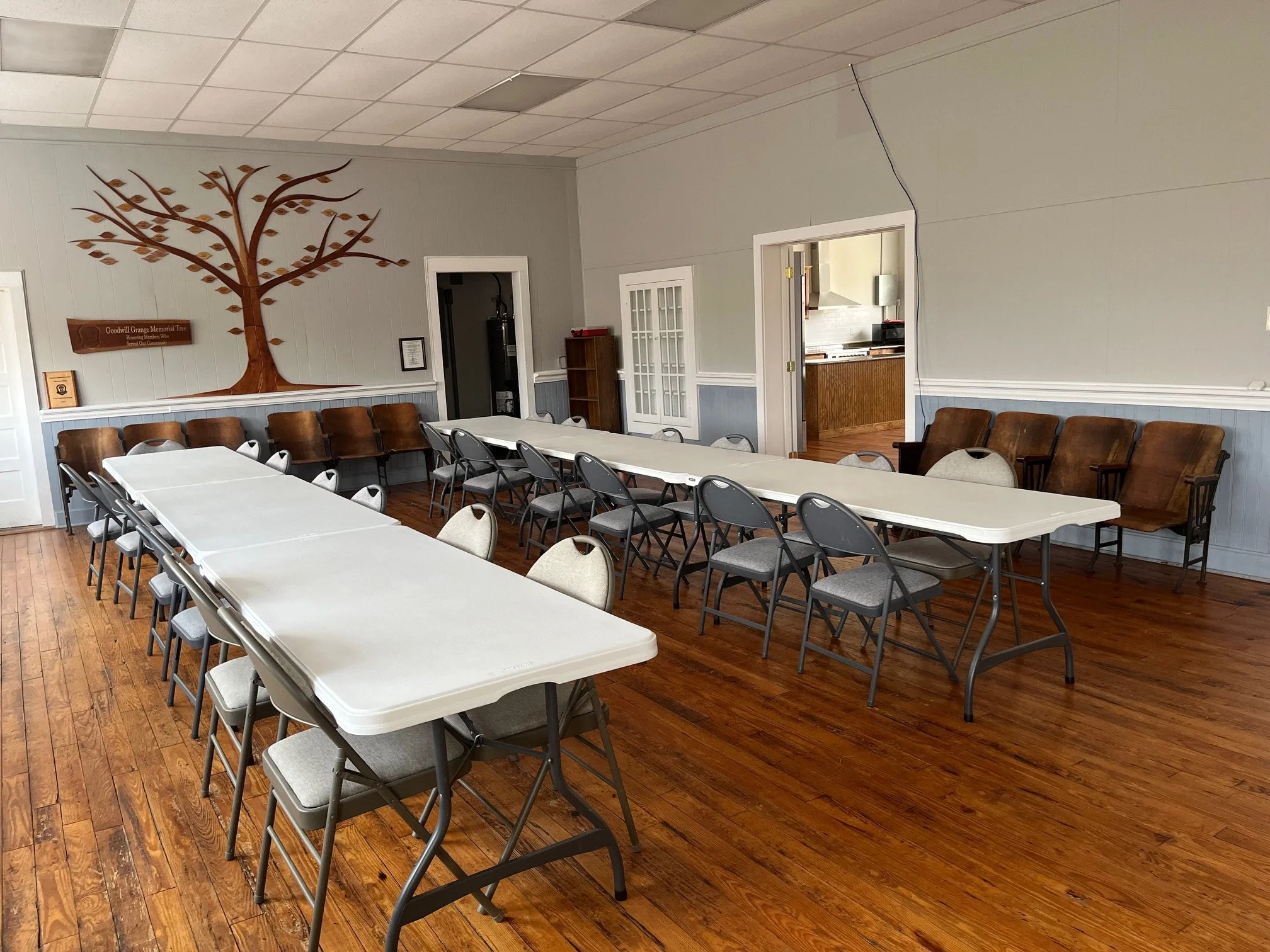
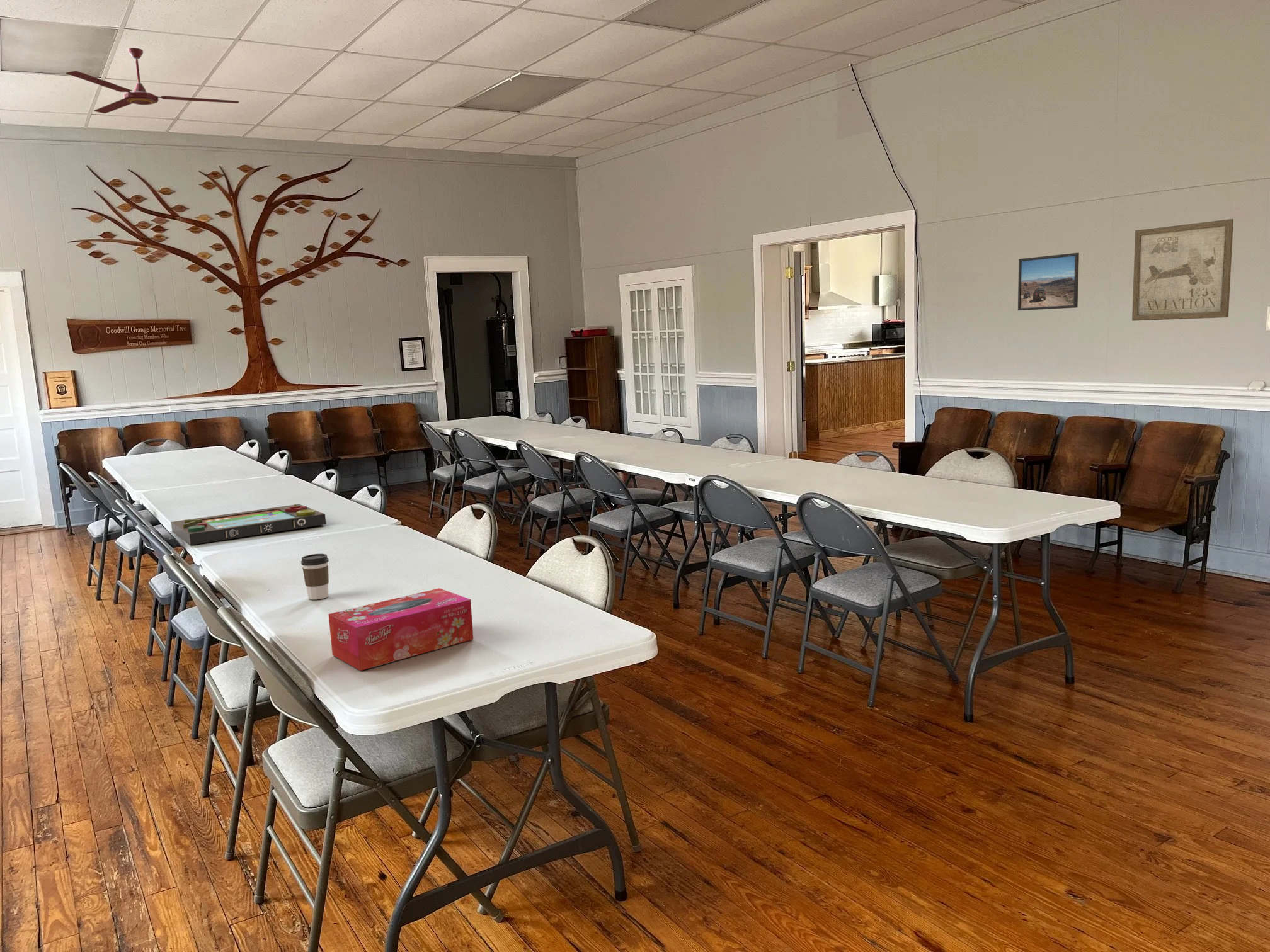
+ wall art [1131,218,1234,322]
+ tissue box [328,587,474,671]
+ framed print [1017,252,1080,311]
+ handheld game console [171,504,326,546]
+ coffee cup [300,553,329,600]
+ ceiling fan [65,47,239,114]
